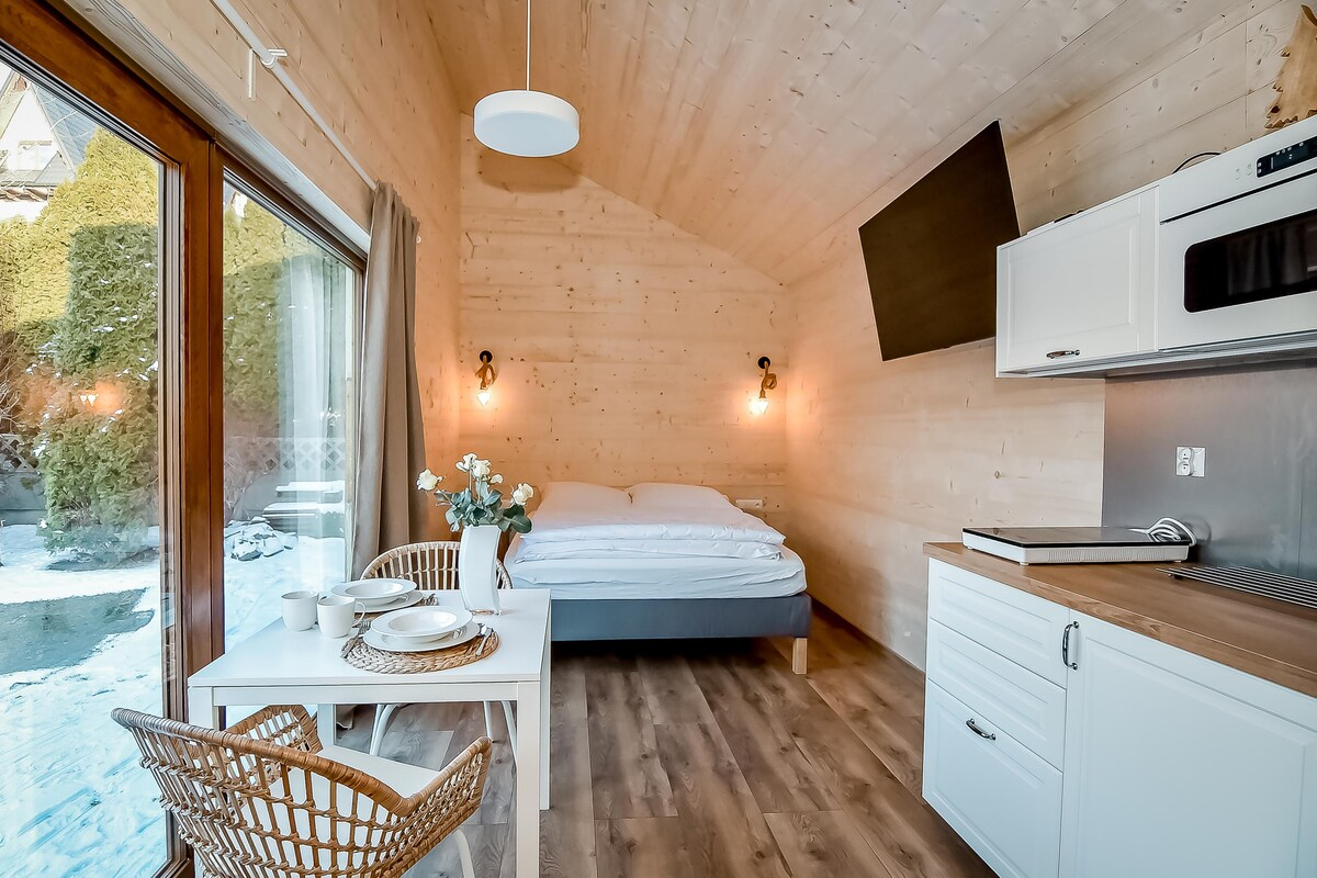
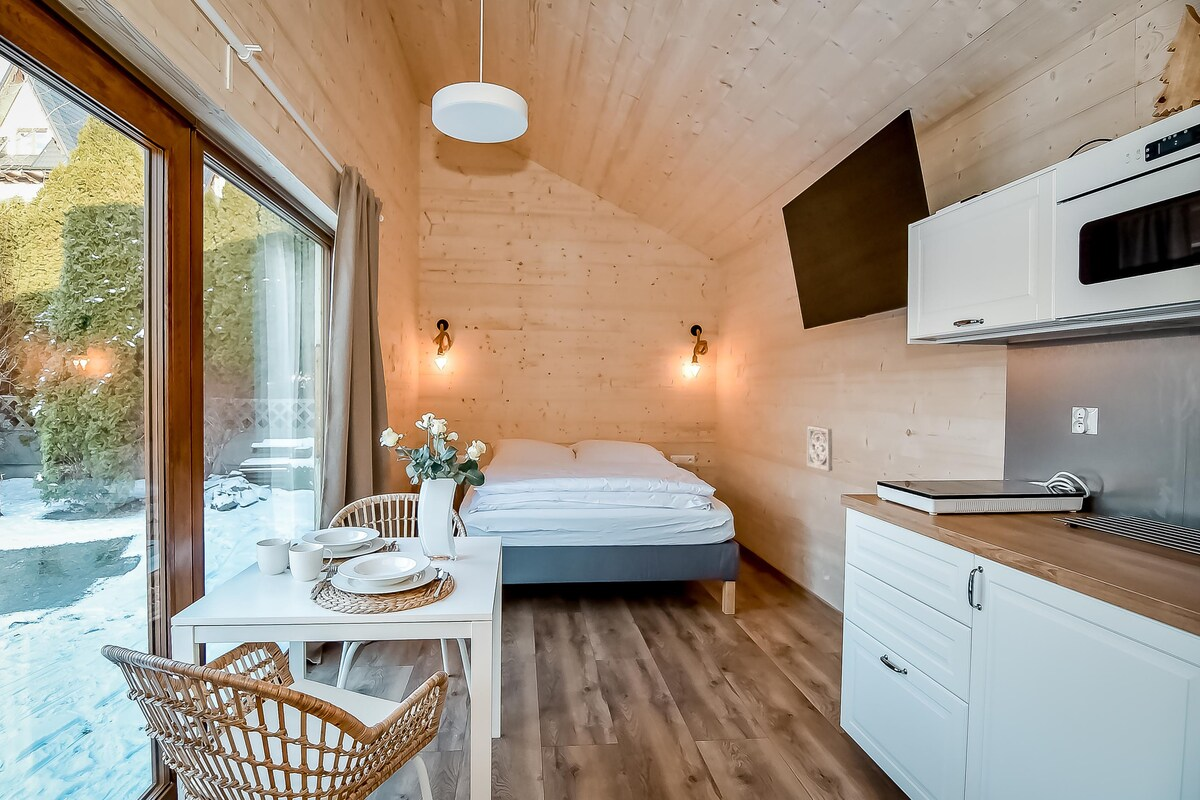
+ wall ornament [806,425,833,473]
